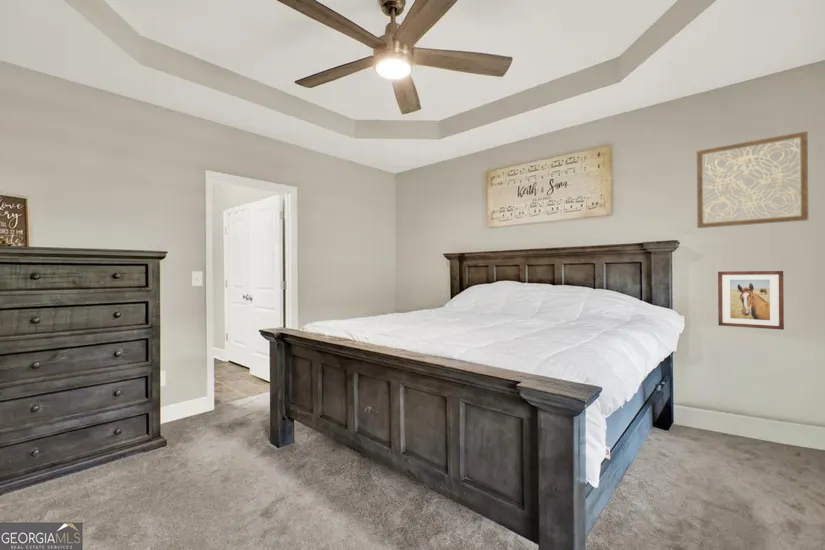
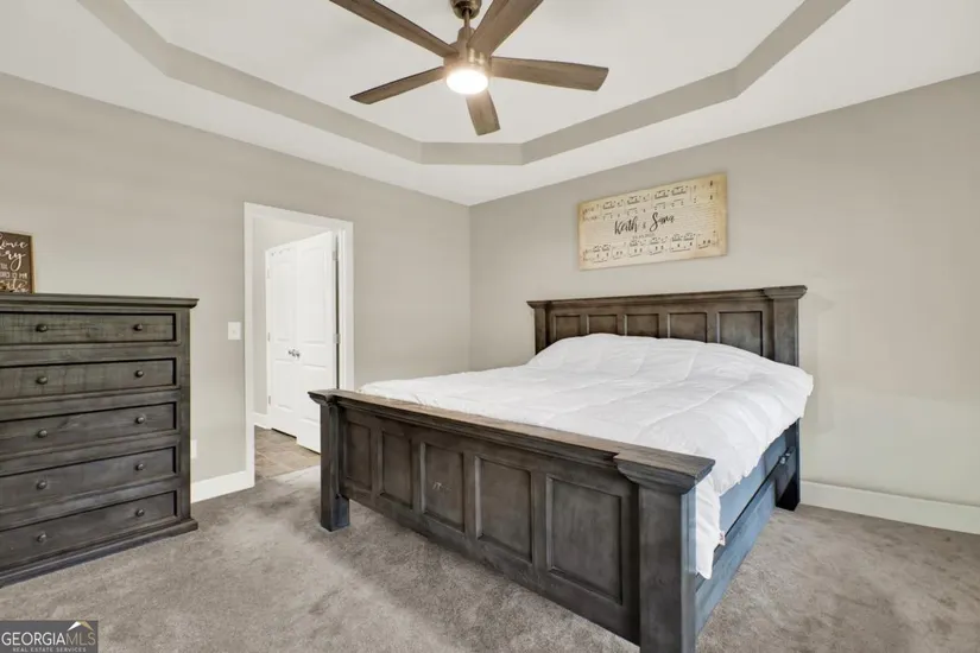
- wall art [696,130,809,229]
- wall art [717,270,785,331]
